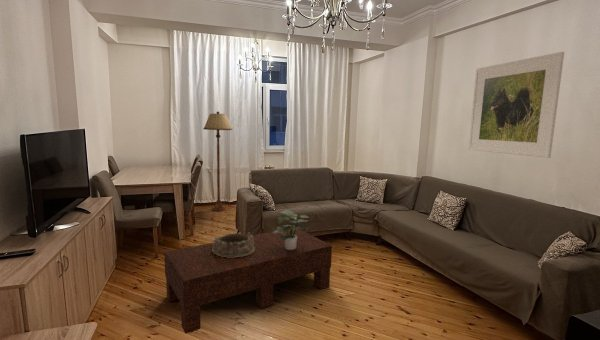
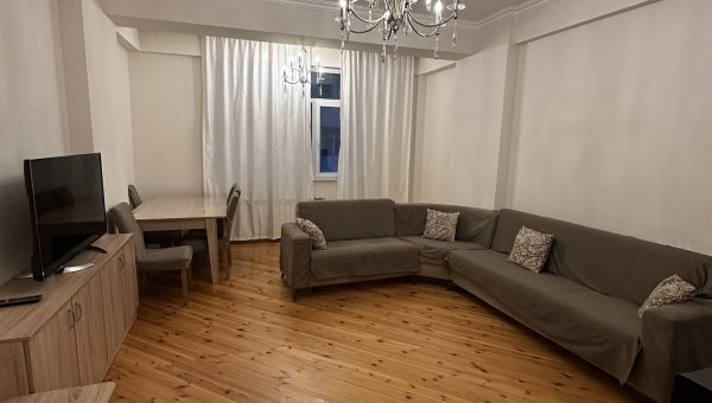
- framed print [468,51,565,159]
- floor lamp [202,111,234,212]
- potted plant [273,209,312,250]
- coffee table [163,227,333,335]
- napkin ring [212,231,255,258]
